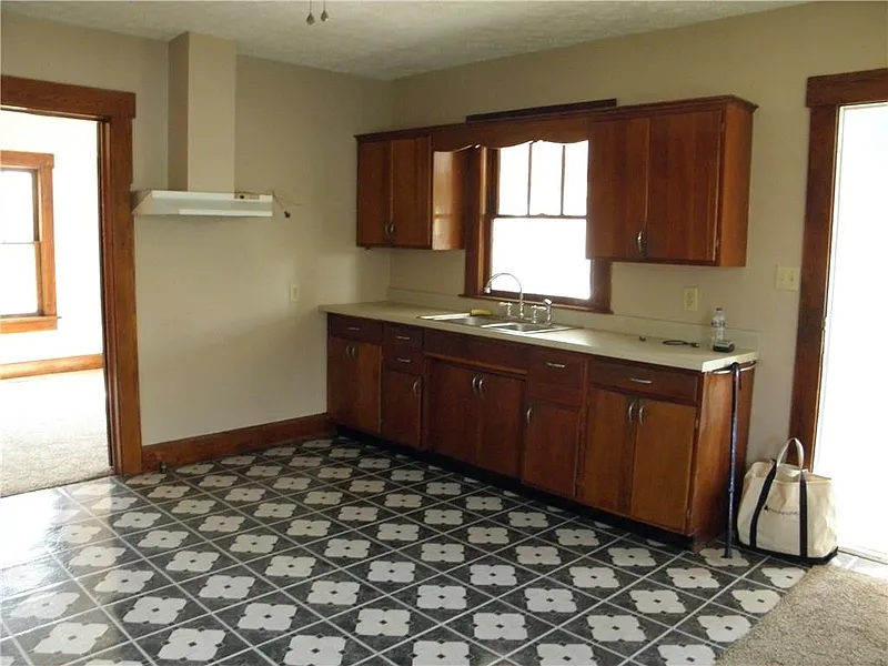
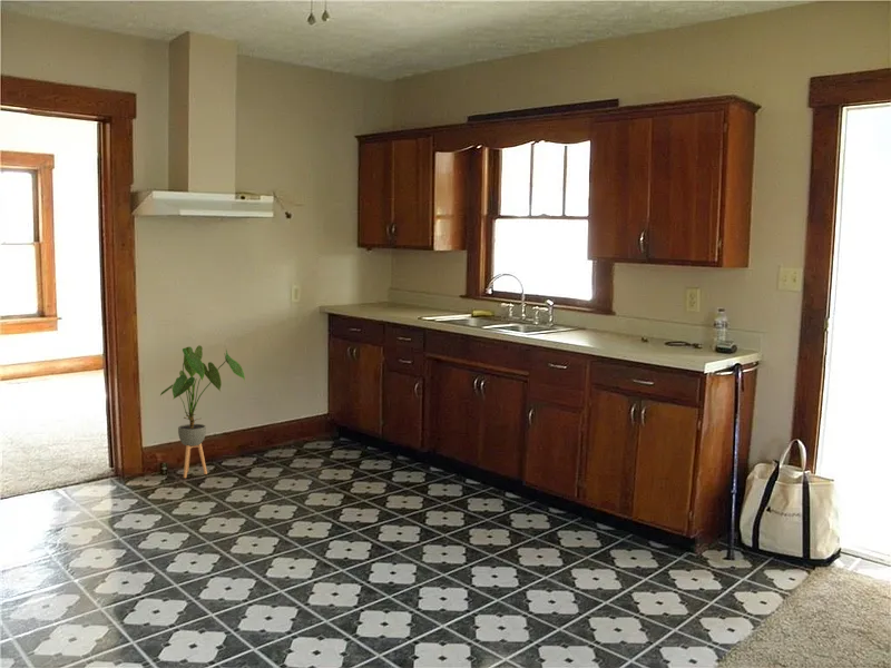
+ house plant [159,344,246,479]
